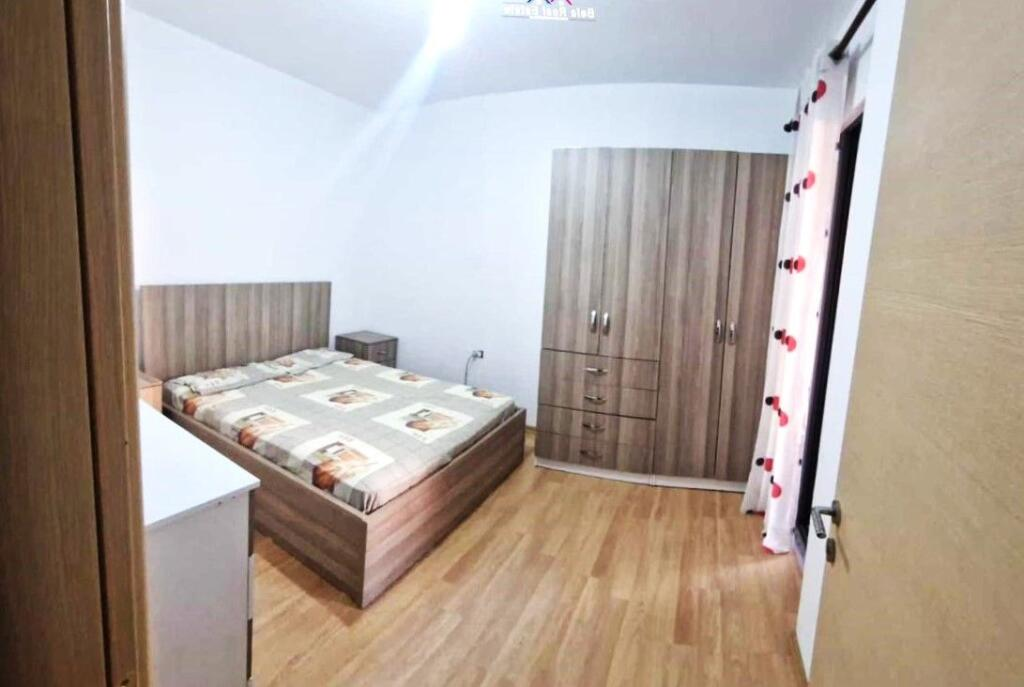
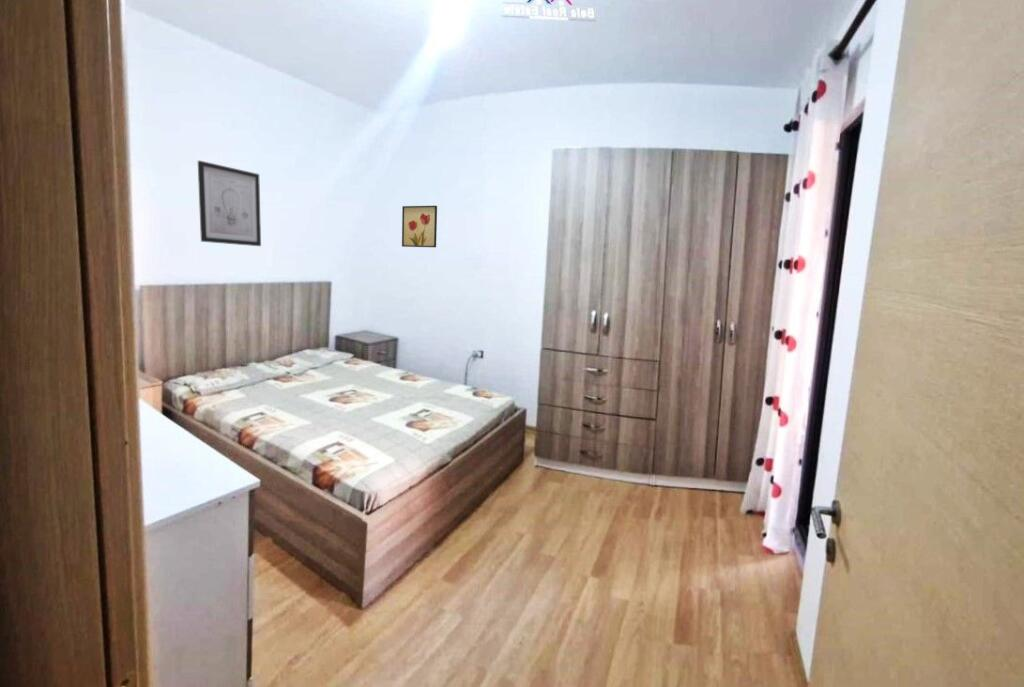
+ wall art [401,205,438,248]
+ wall art [197,160,262,247]
